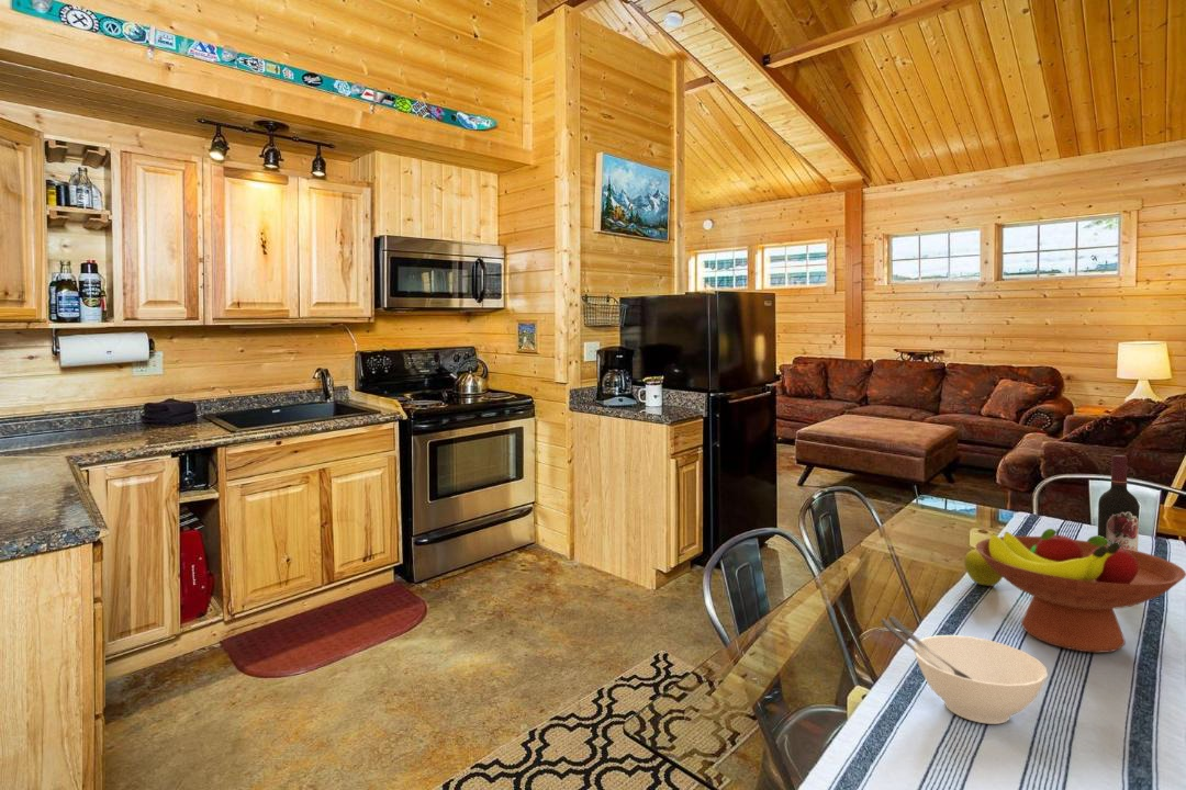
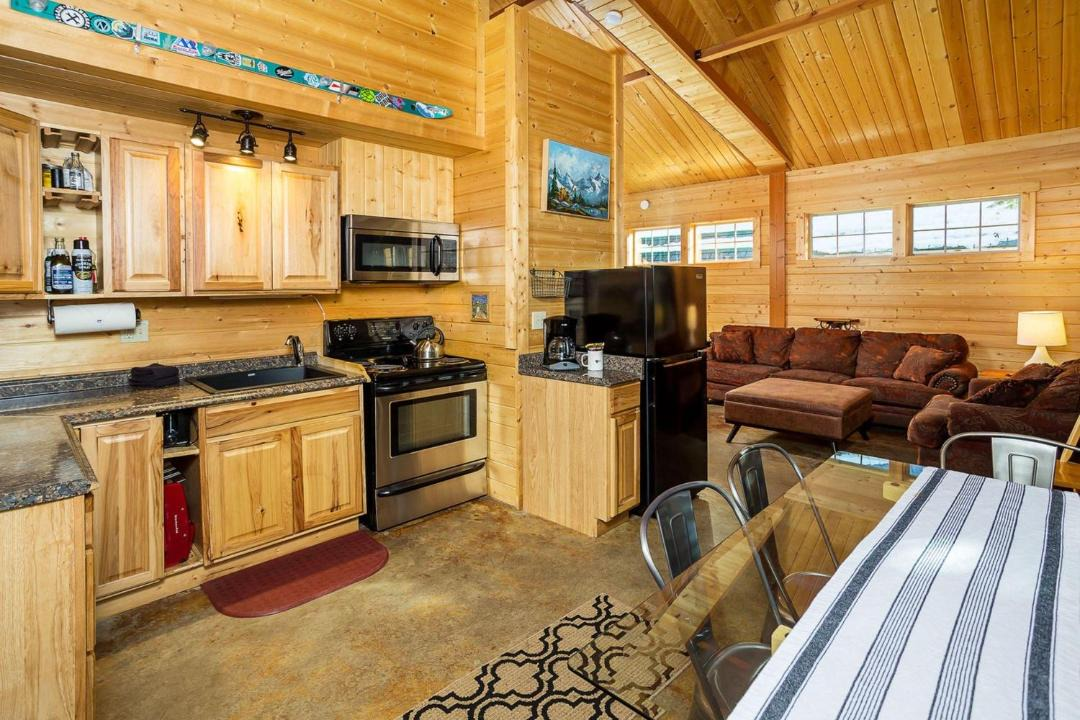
- bowl [880,614,1049,725]
- wine bottle [1097,454,1140,551]
- fruit bowl [975,528,1186,654]
- fruit [963,549,1004,587]
